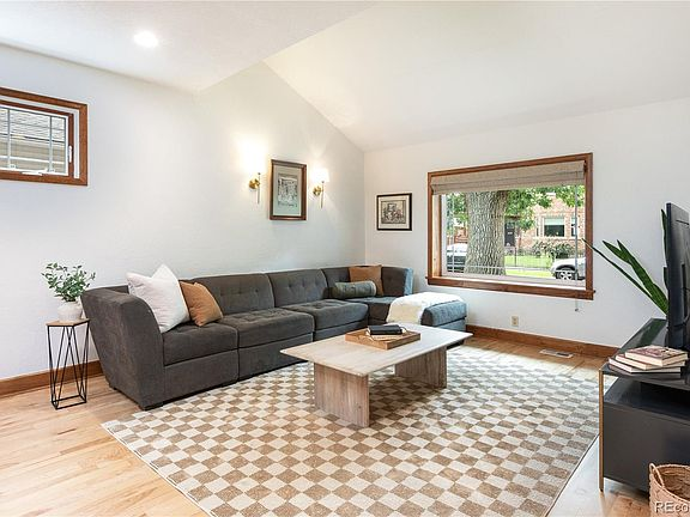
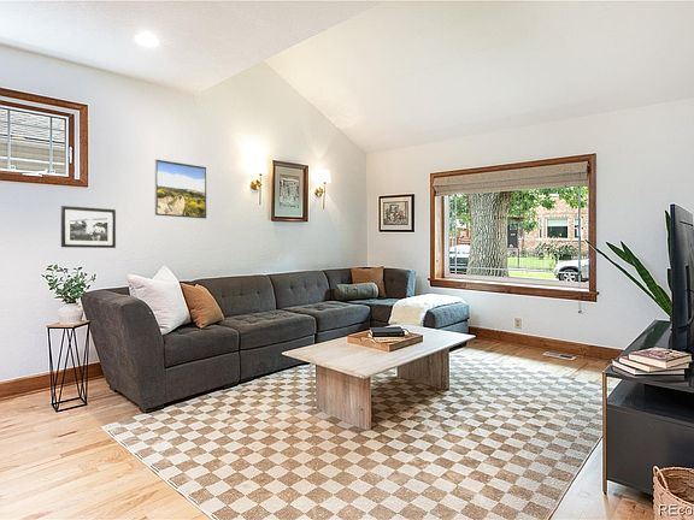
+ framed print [154,159,207,219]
+ picture frame [60,205,117,249]
